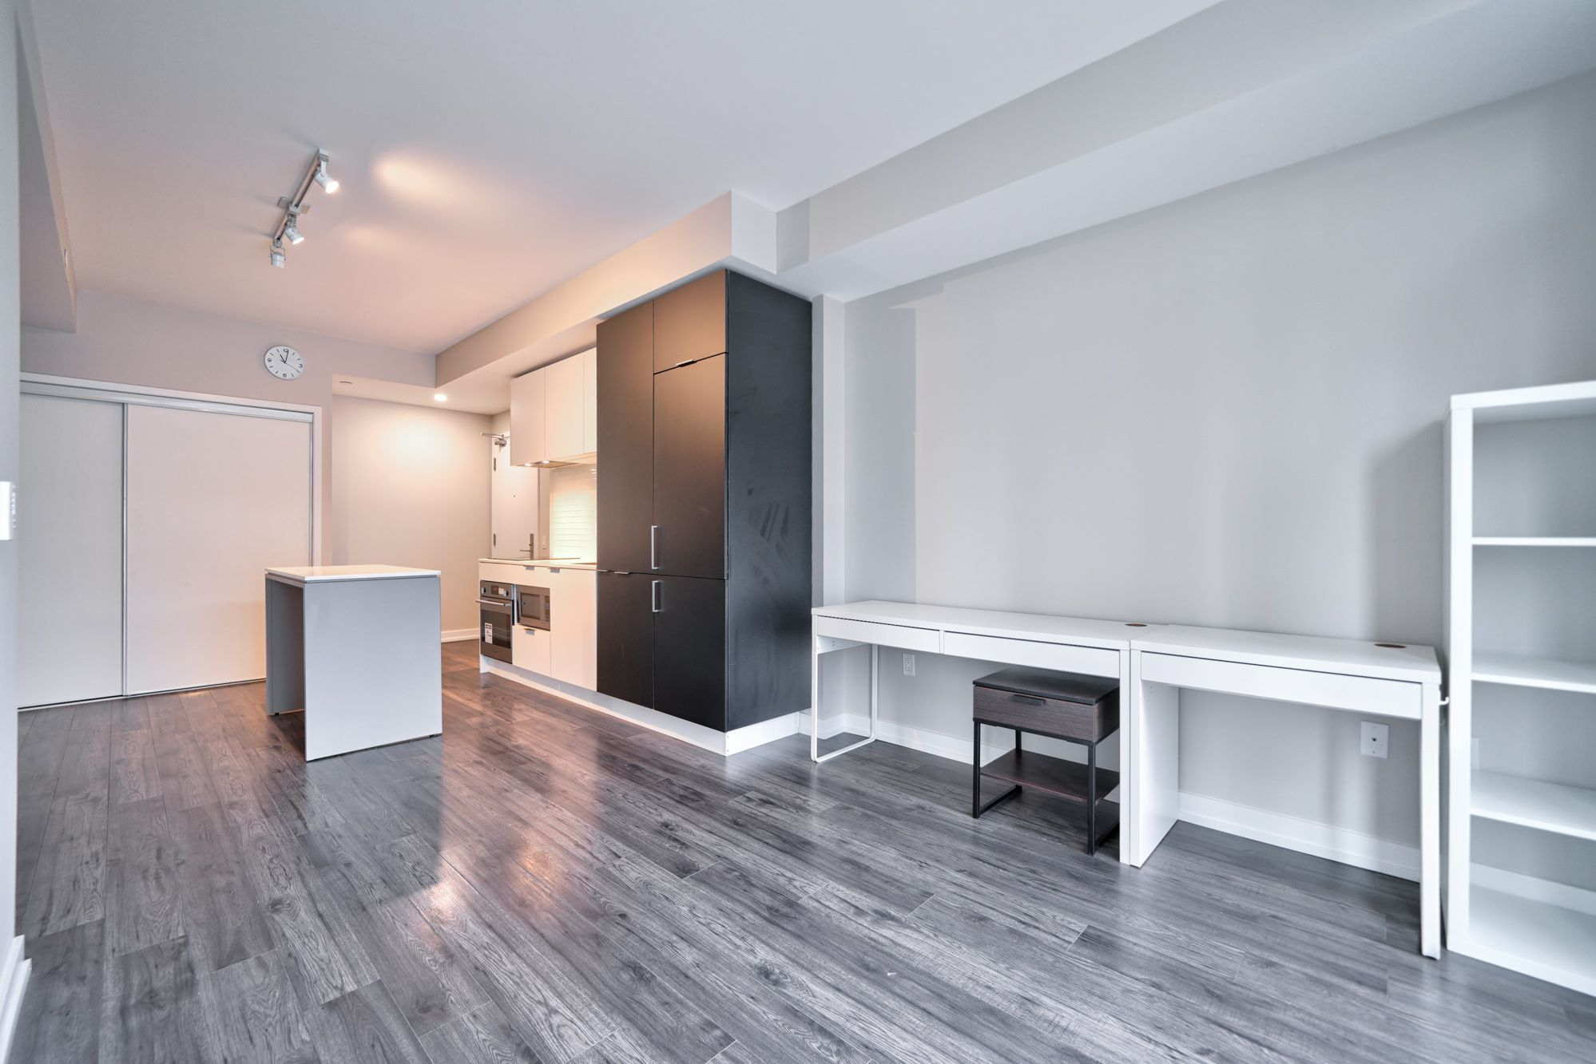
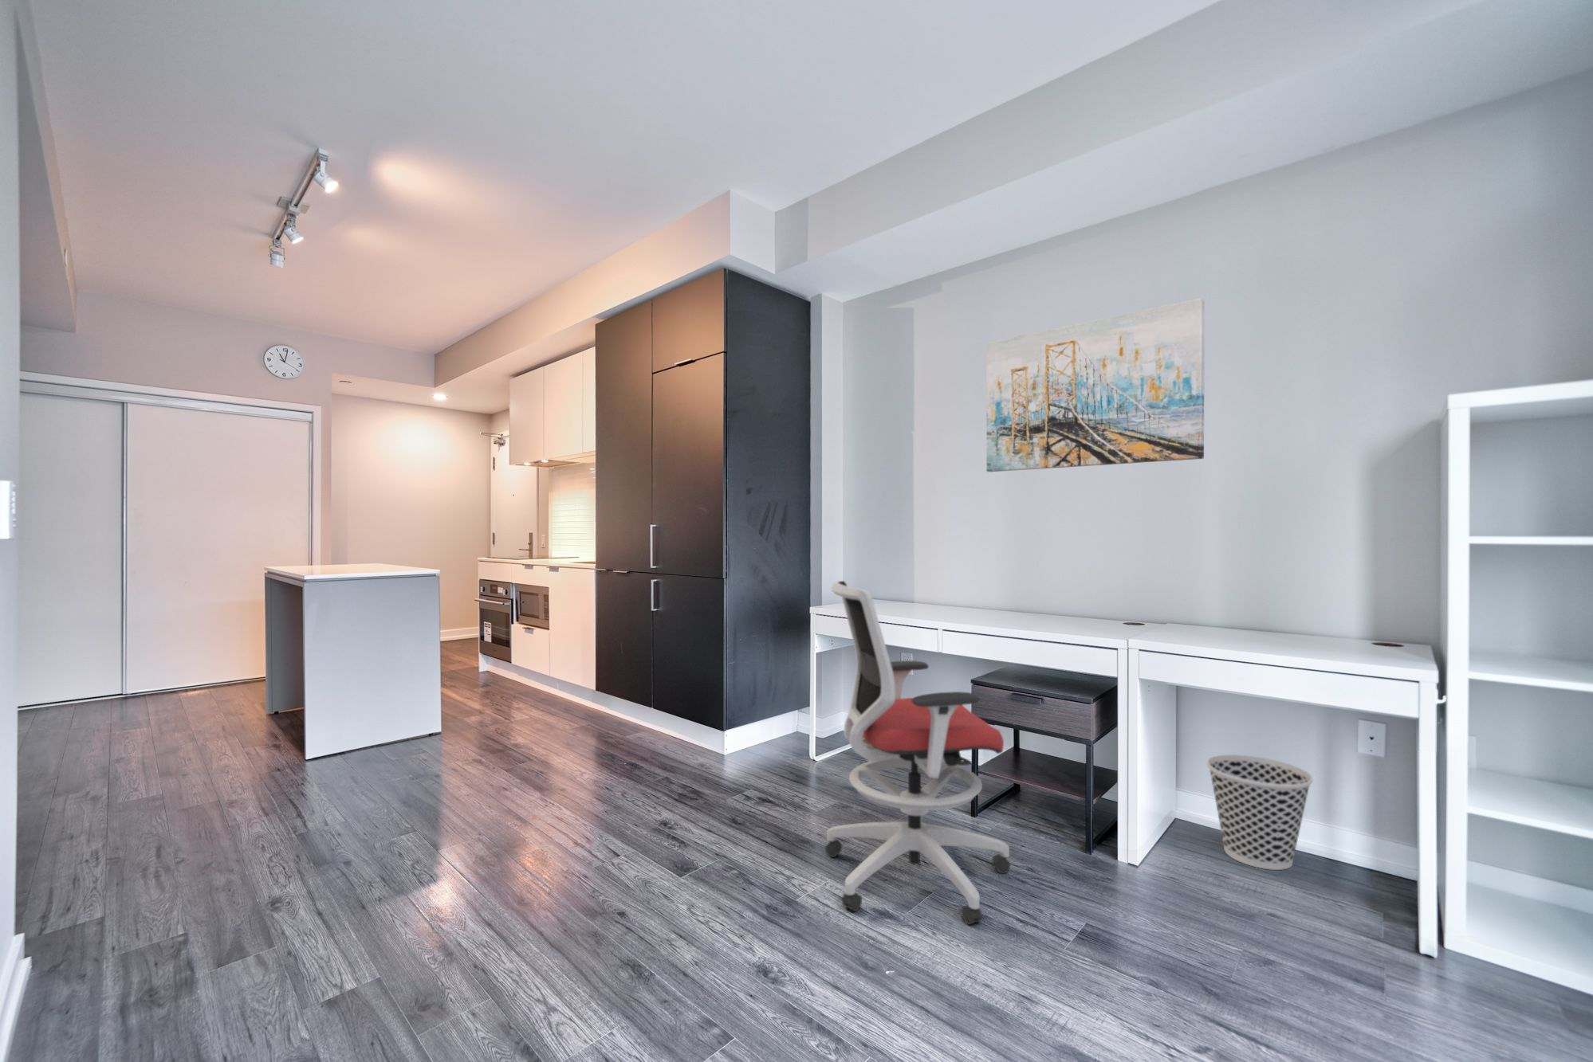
+ wastebasket [1206,754,1313,871]
+ office chair [824,580,1011,926]
+ wall art [986,298,1205,473]
